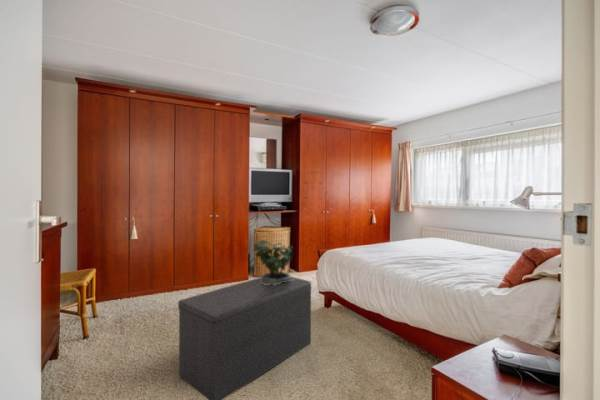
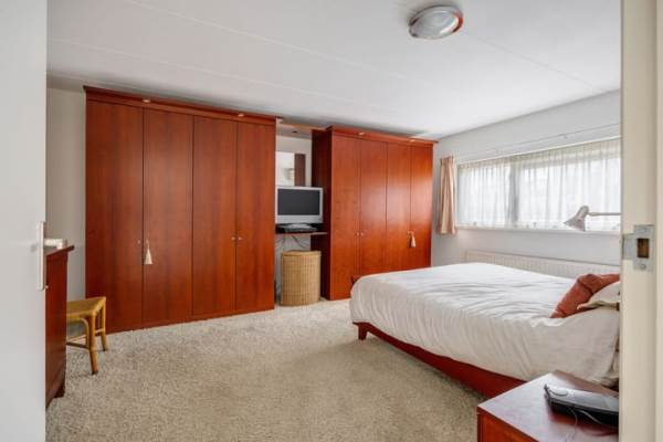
- bench [177,276,313,400]
- potted plant [252,236,295,285]
